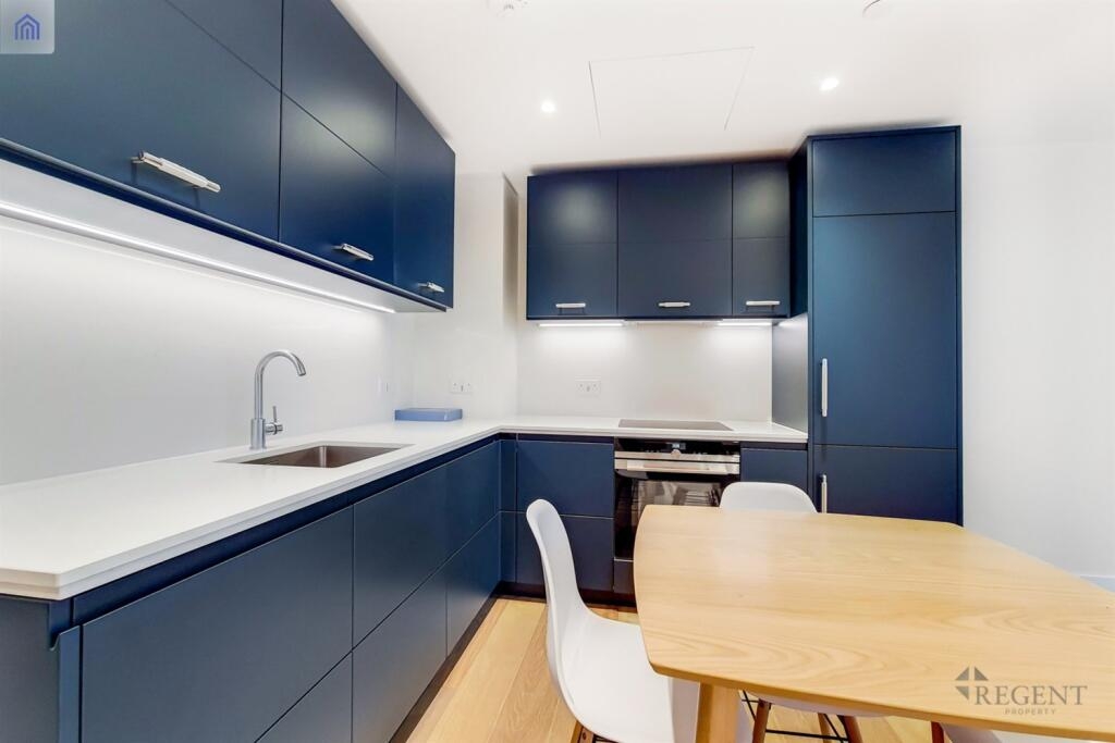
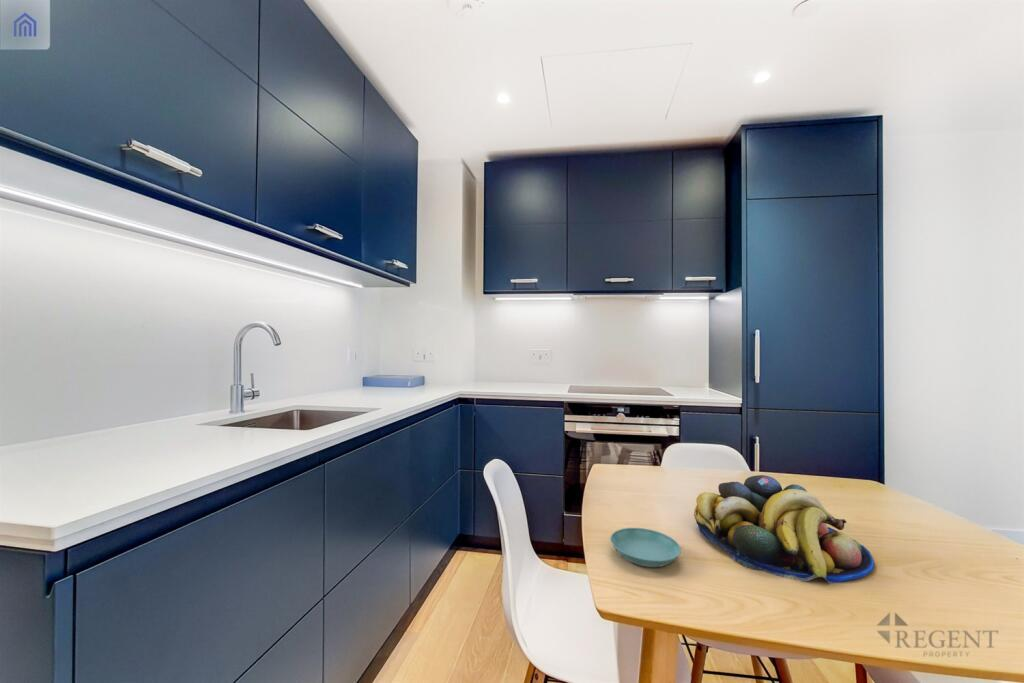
+ saucer [609,527,682,568]
+ fruit bowl [693,474,875,585]
